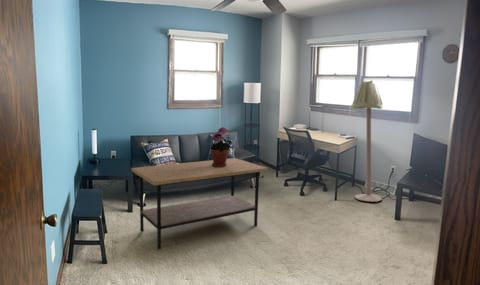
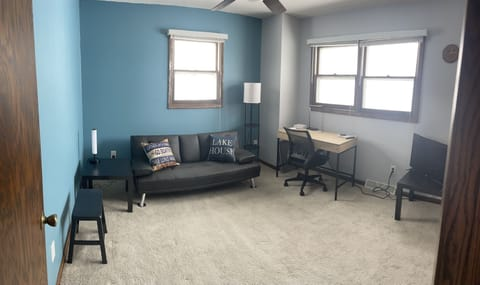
- potted plant [209,126,233,167]
- floor lamp [350,79,384,203]
- coffee table [130,157,269,251]
